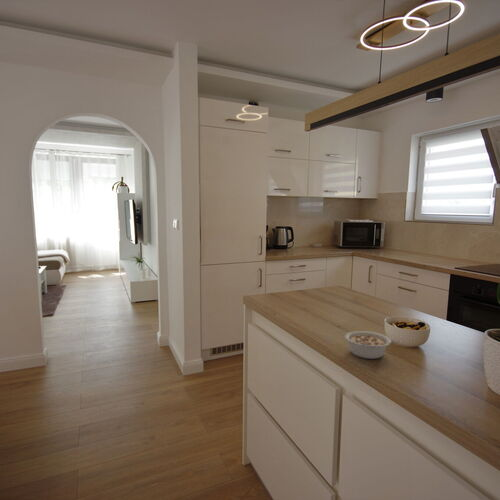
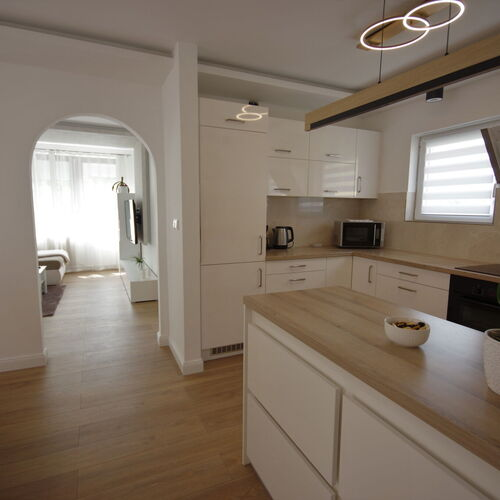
- legume [344,330,401,360]
